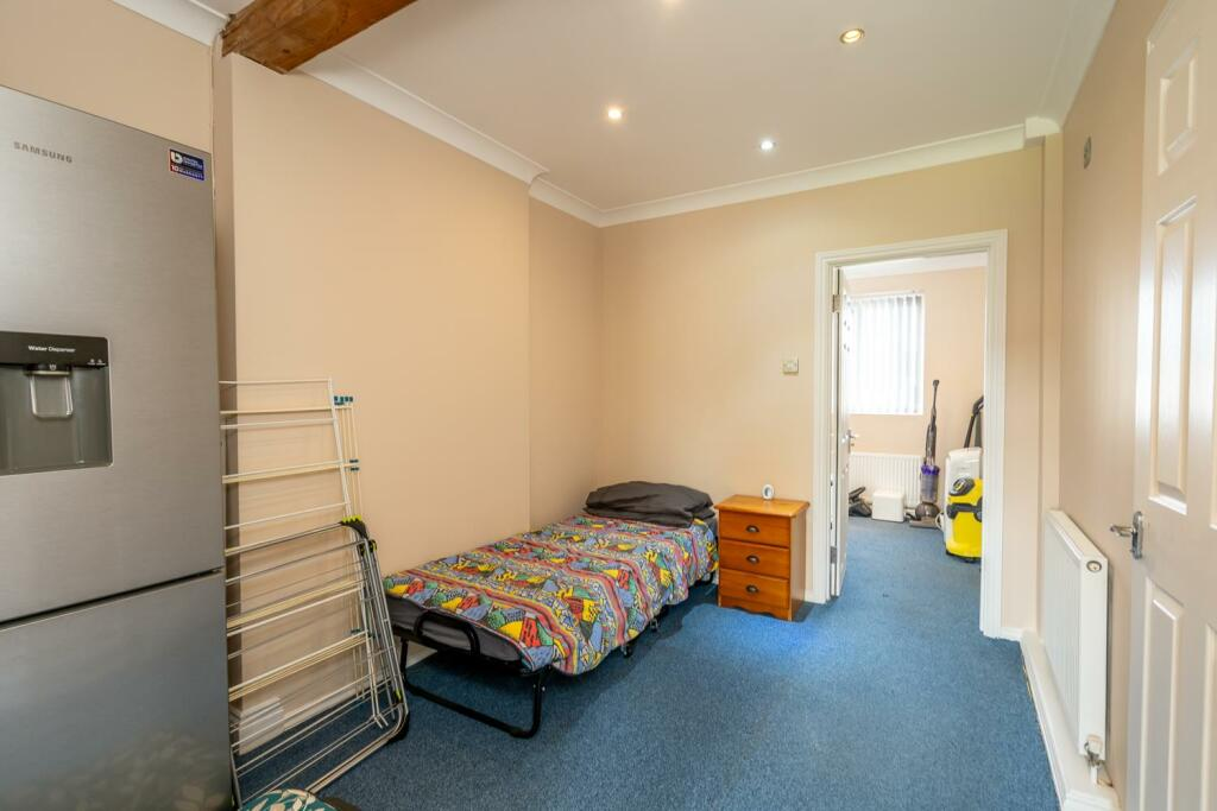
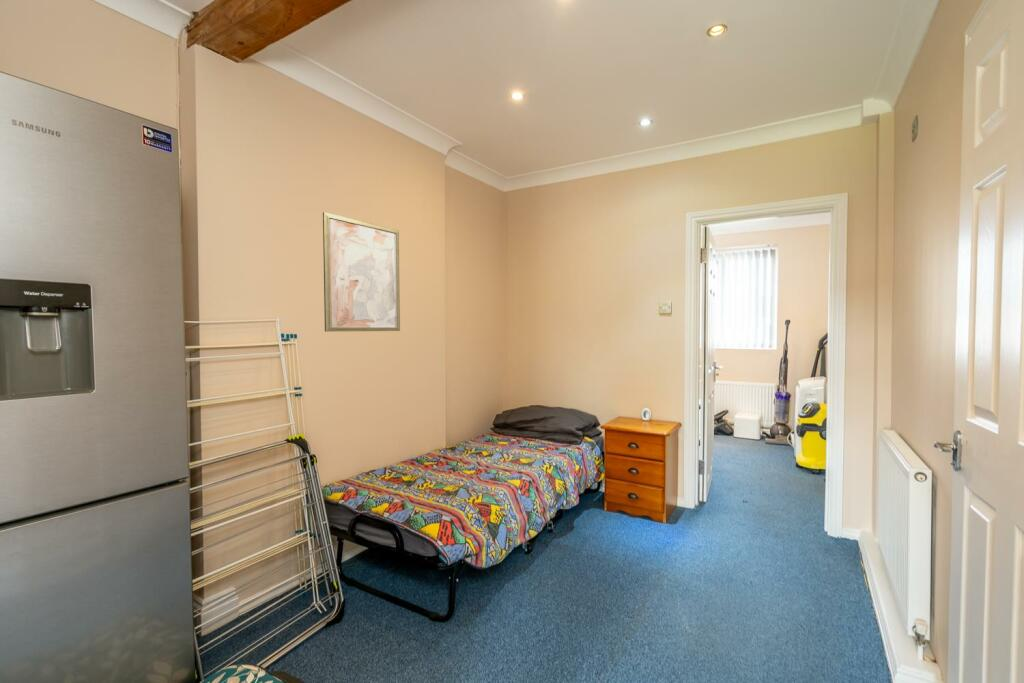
+ wall art [322,211,401,333]
